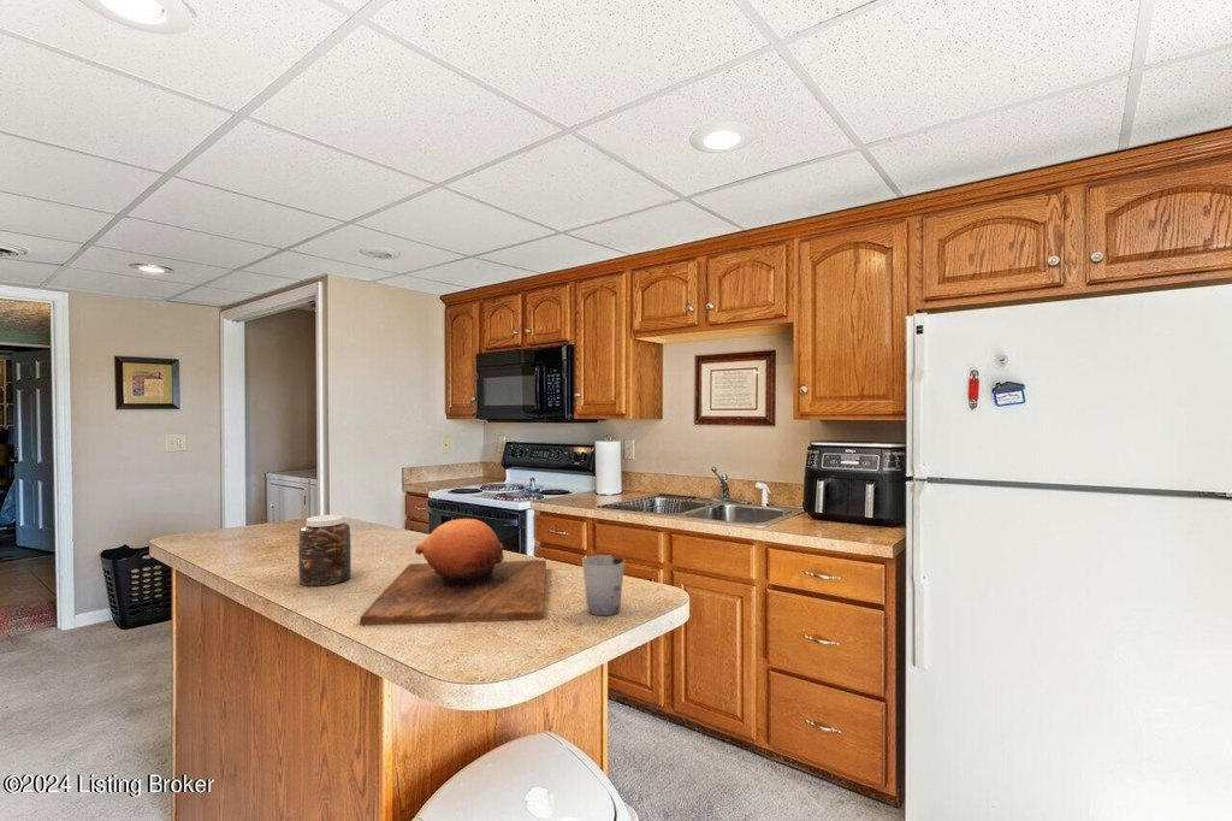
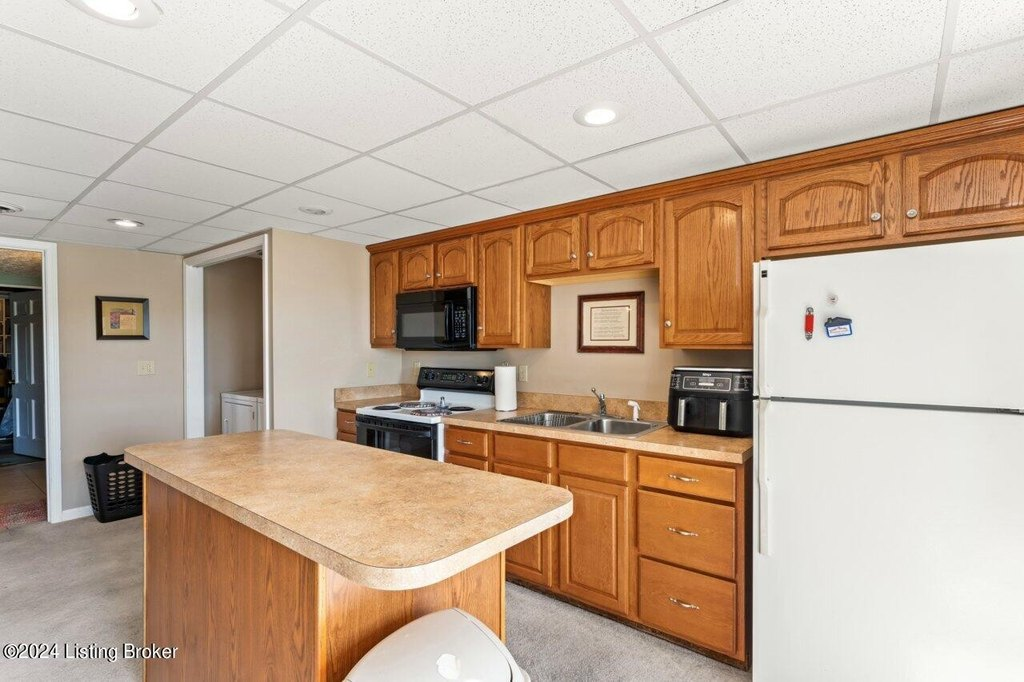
- jar [297,514,353,587]
- cup [581,554,626,616]
- chopping board [359,518,547,626]
